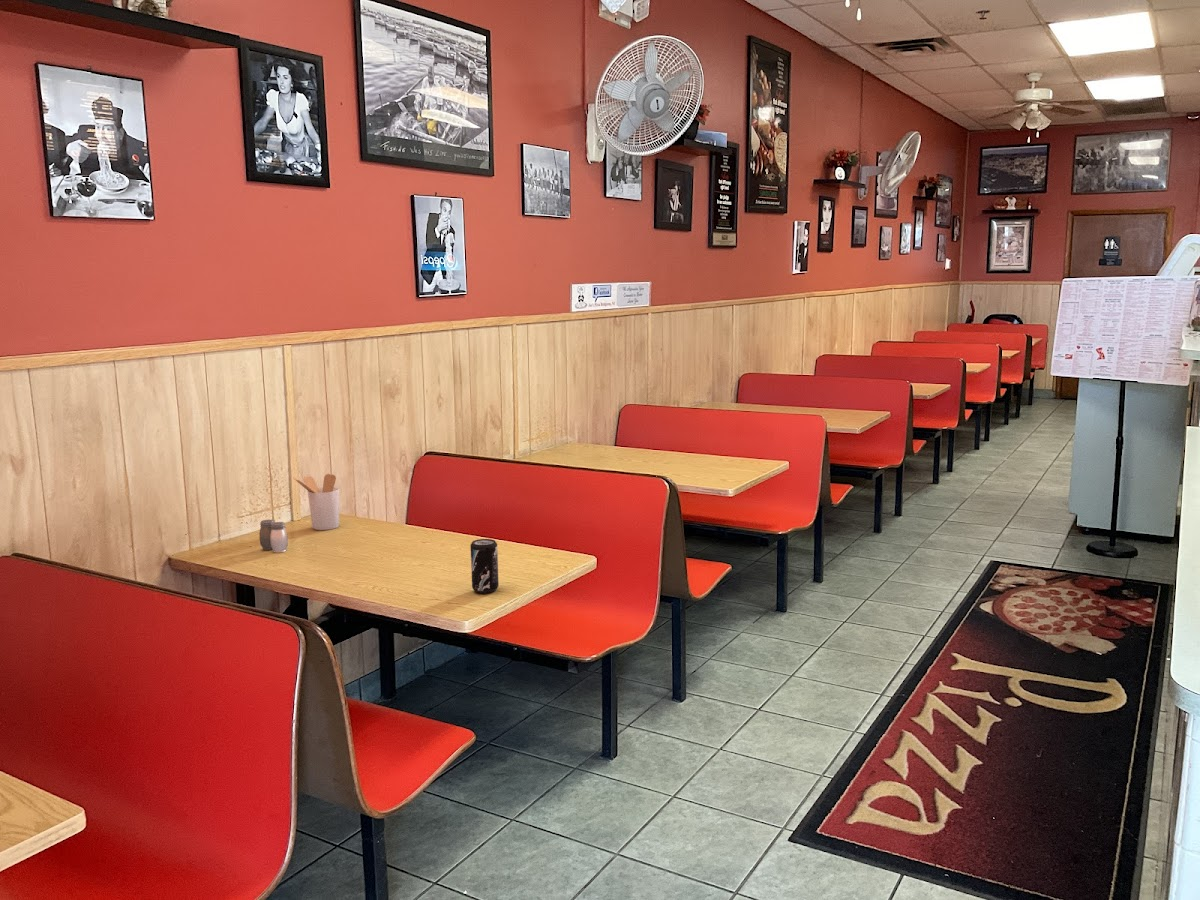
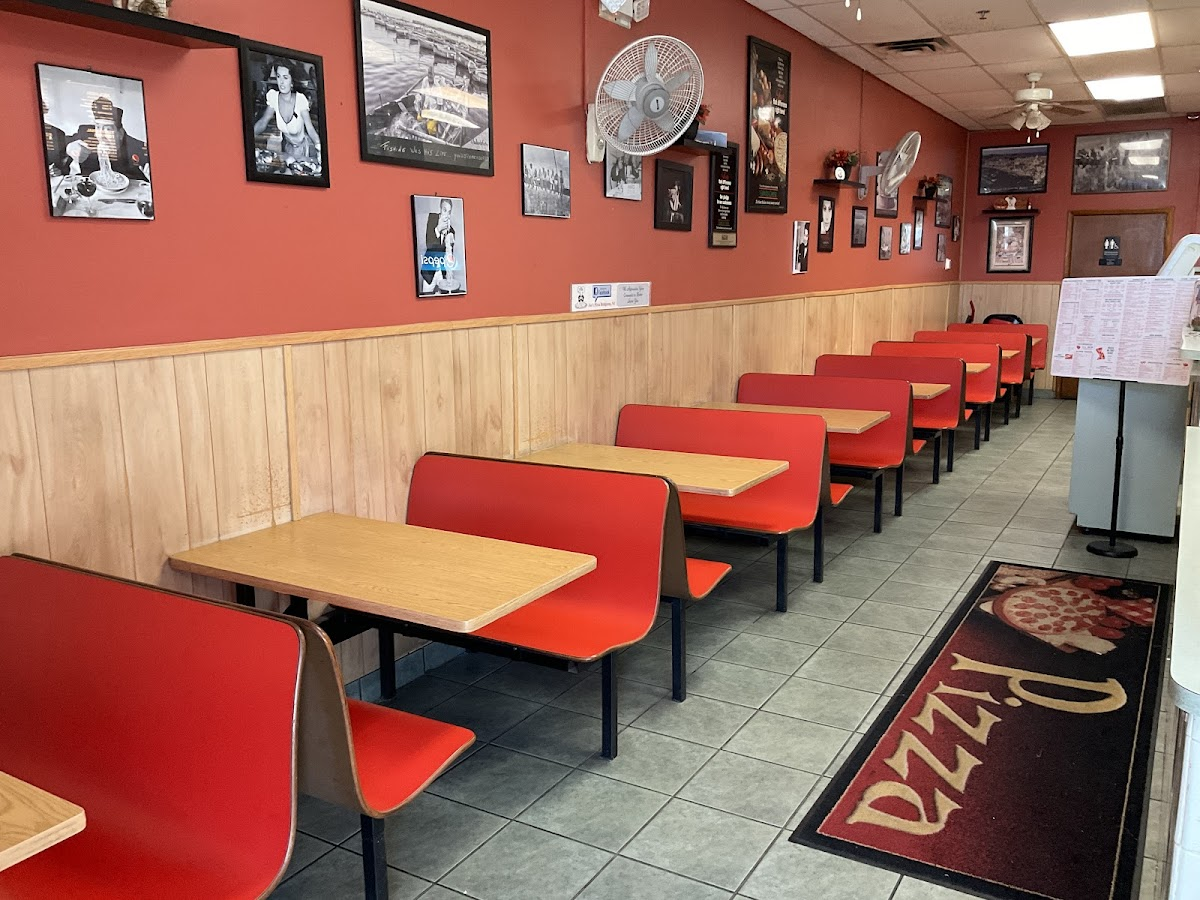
- beverage can [469,538,499,594]
- salt and pepper shaker [258,519,289,553]
- utensil holder [292,473,340,531]
